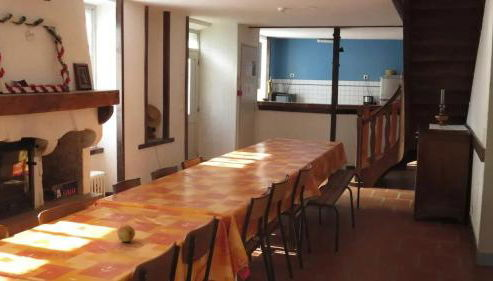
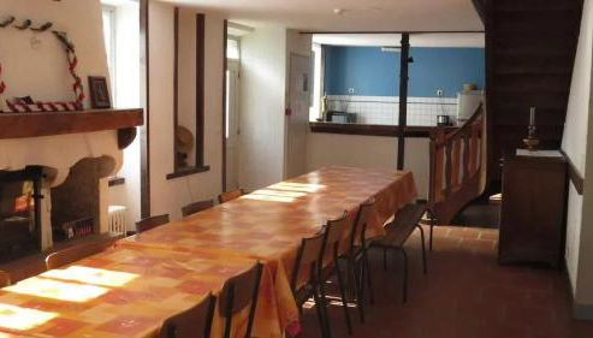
- fruit [116,224,136,243]
